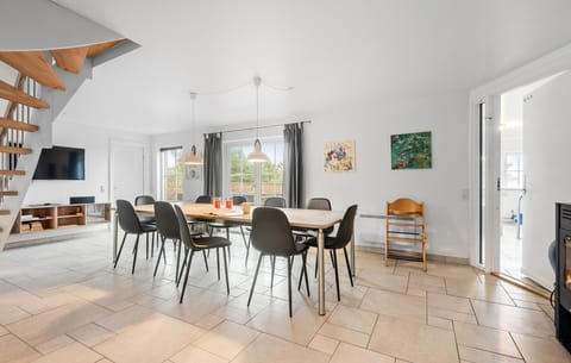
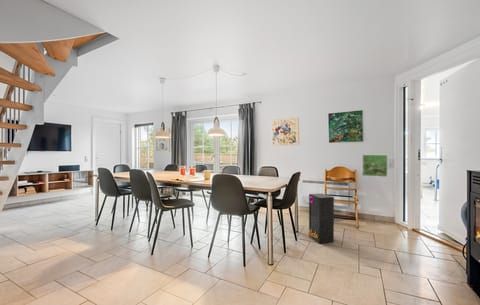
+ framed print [361,154,389,178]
+ speaker [308,192,335,245]
